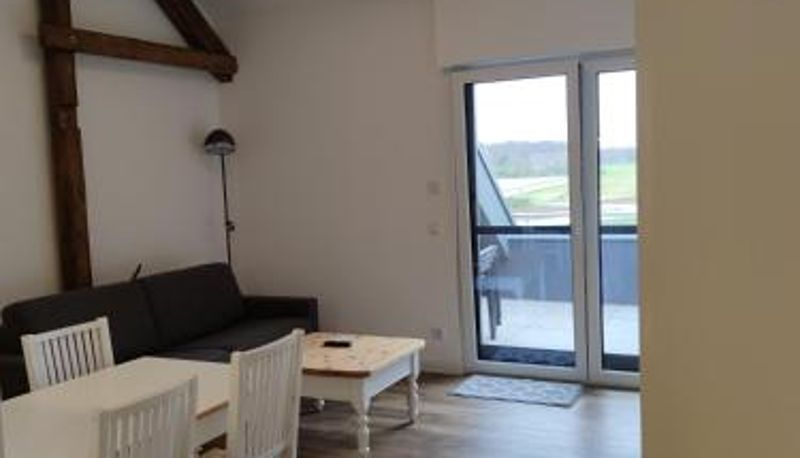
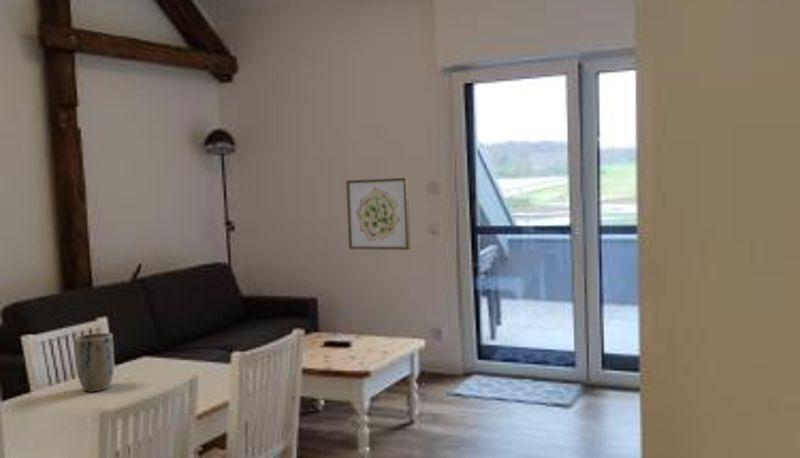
+ wall art [345,177,411,251]
+ plant pot [73,332,115,393]
